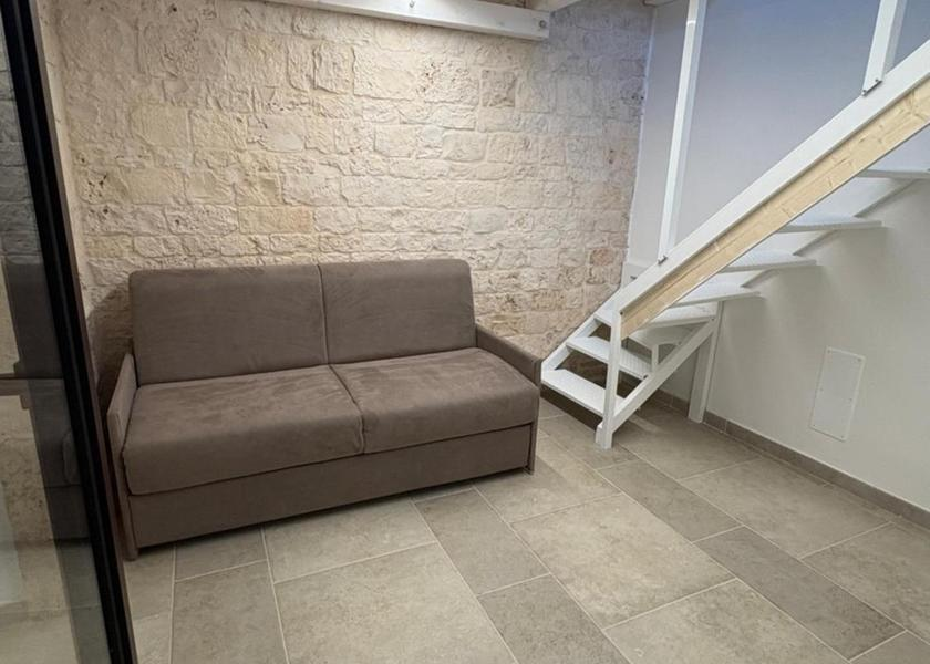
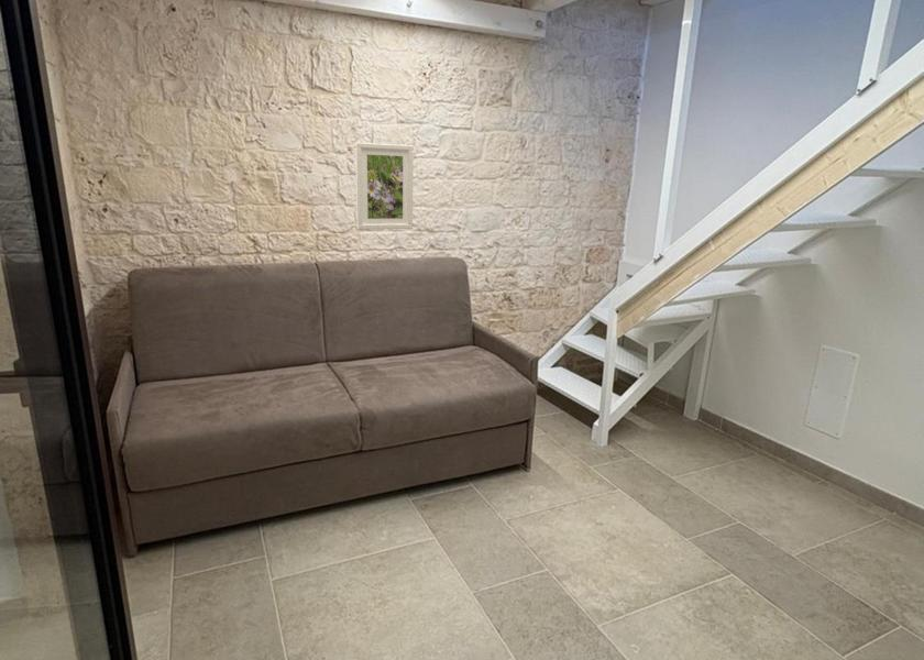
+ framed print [354,142,415,231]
